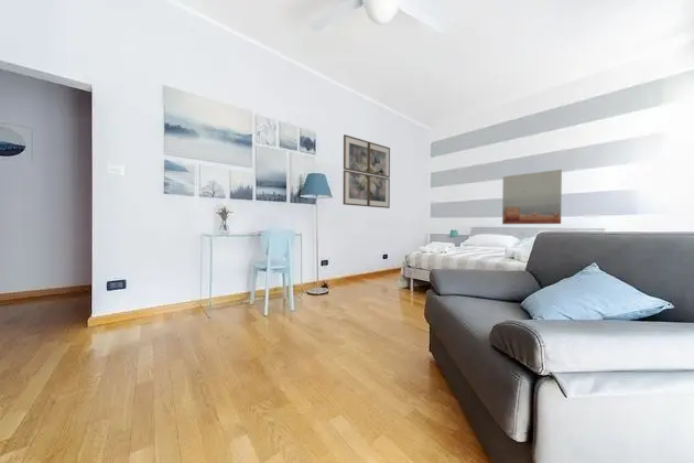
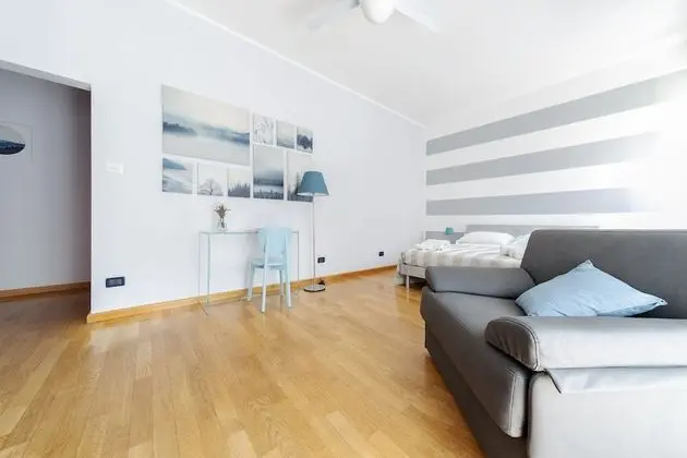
- wall art [501,169,563,225]
- wall art [341,133,391,209]
